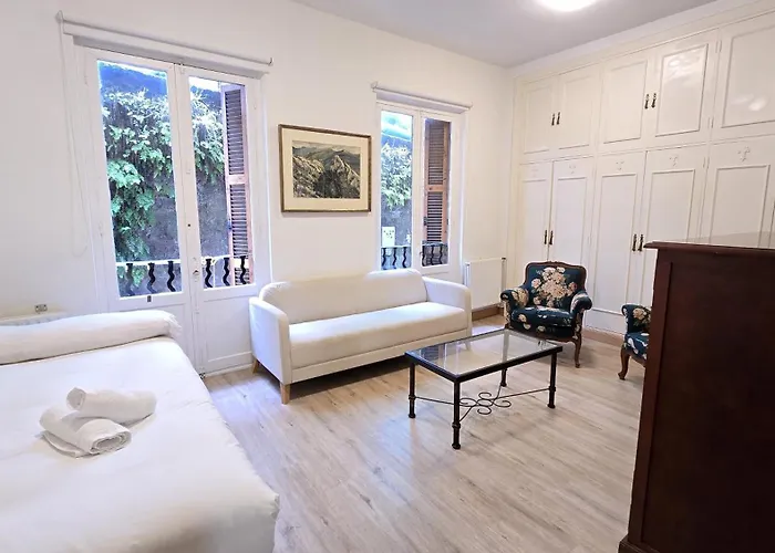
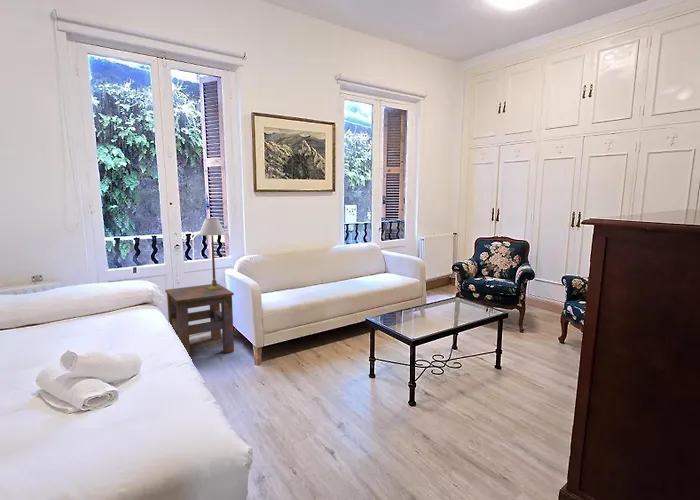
+ side table [164,283,235,357]
+ table lamp [198,217,226,291]
